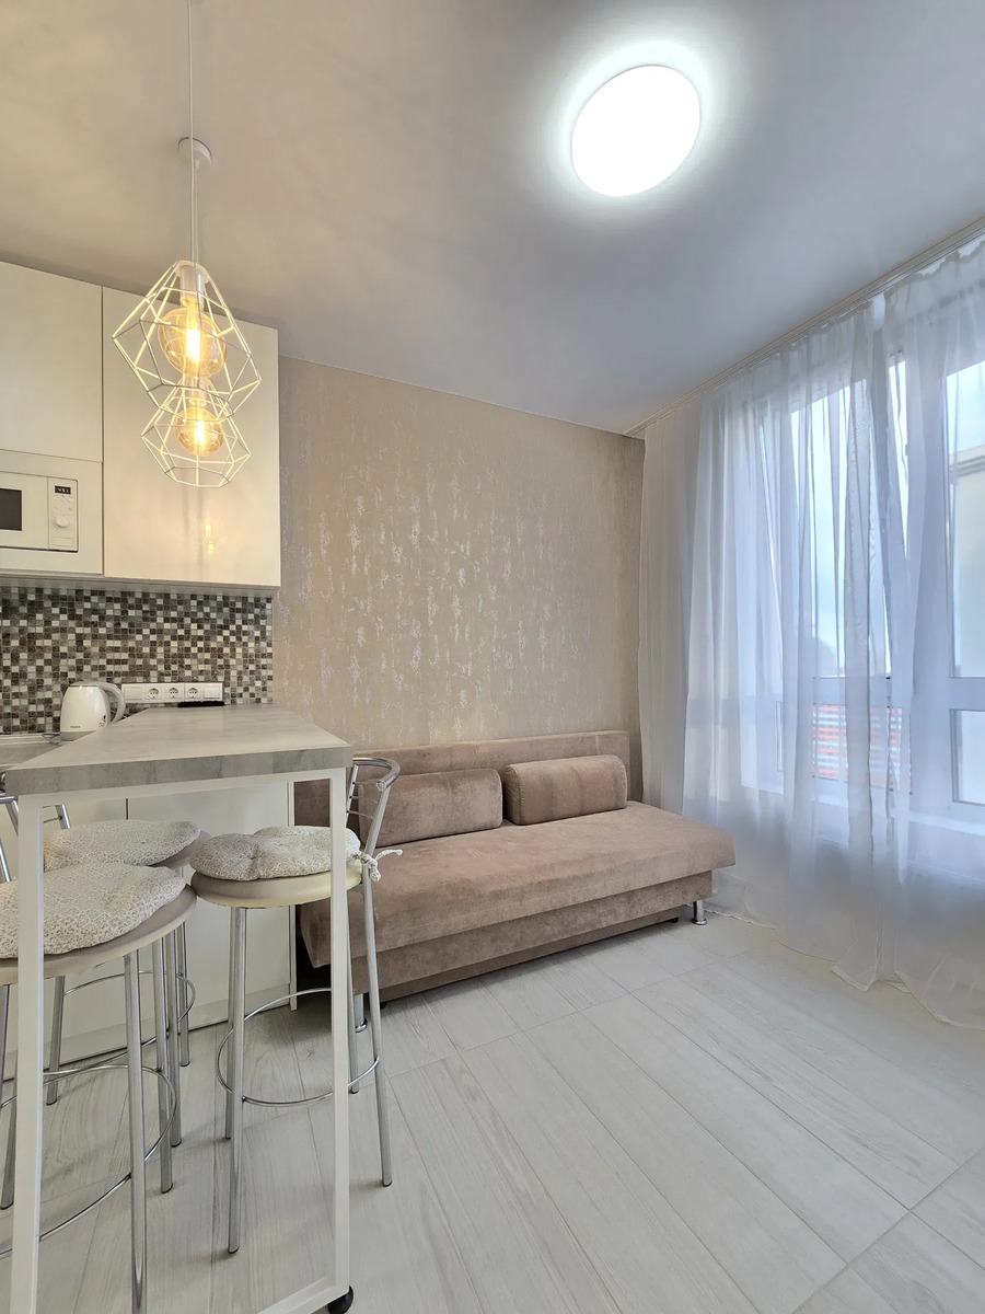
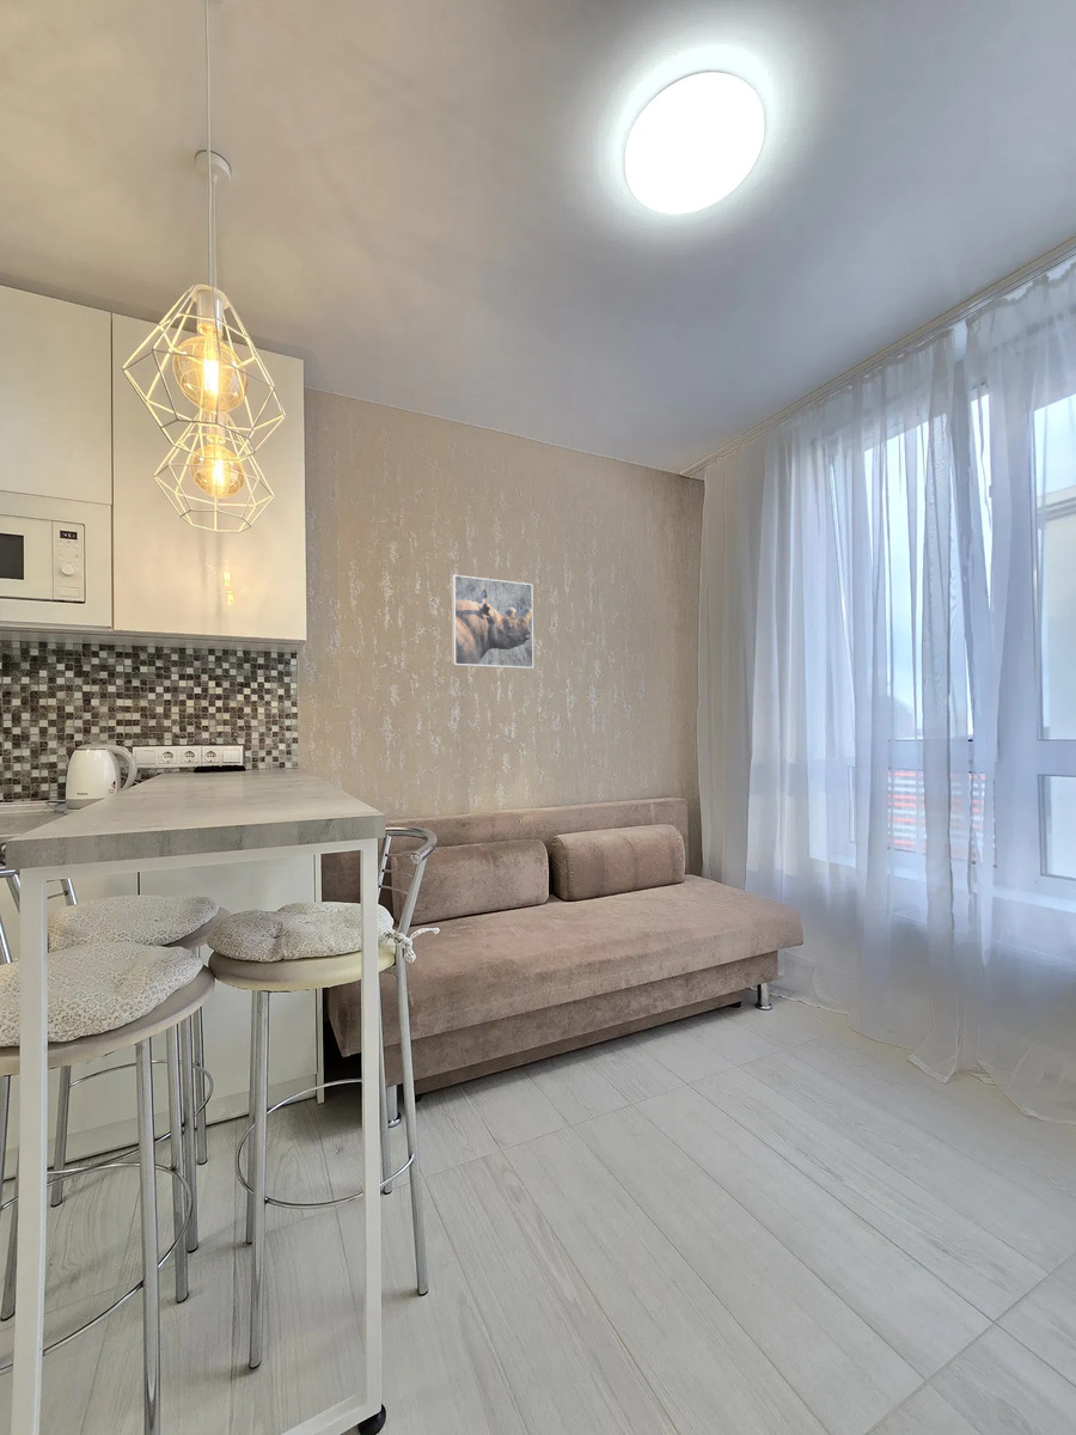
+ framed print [451,574,534,670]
